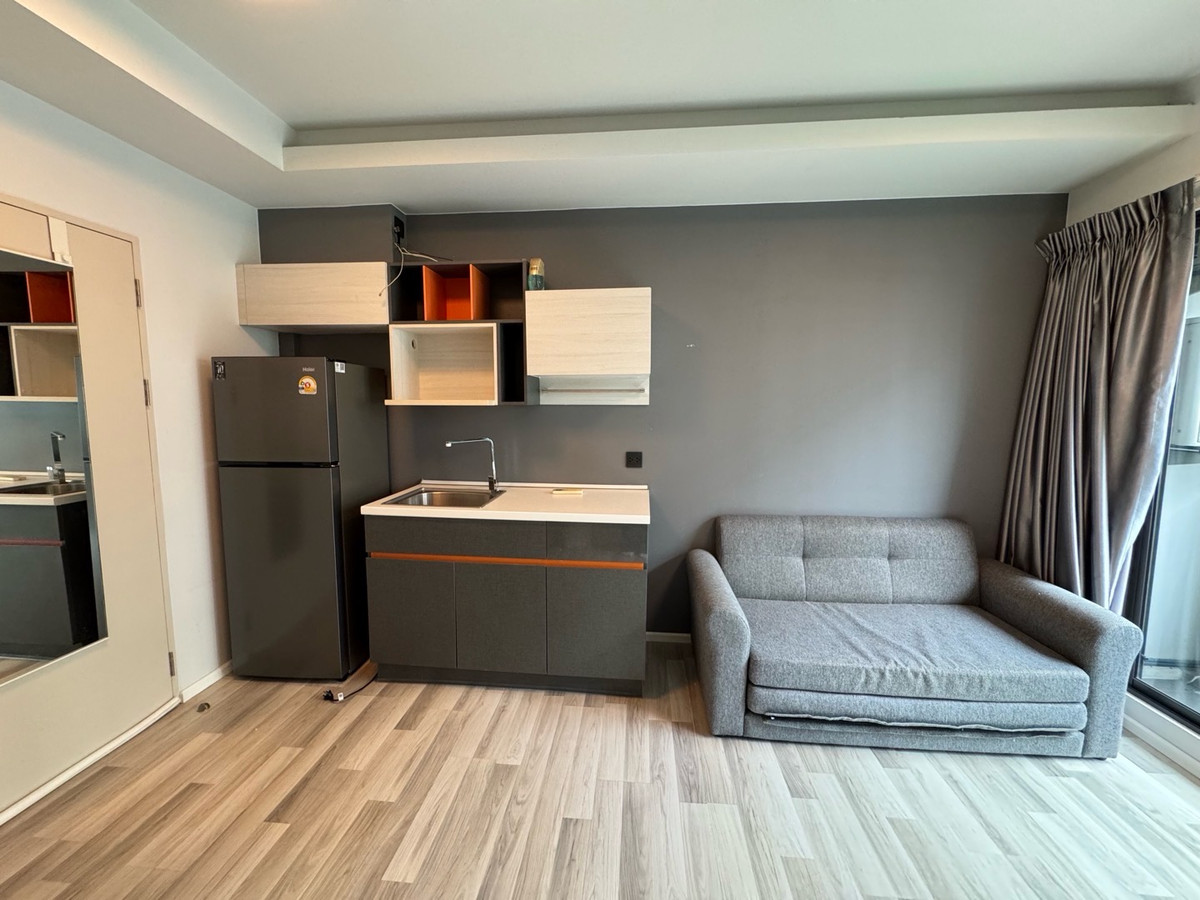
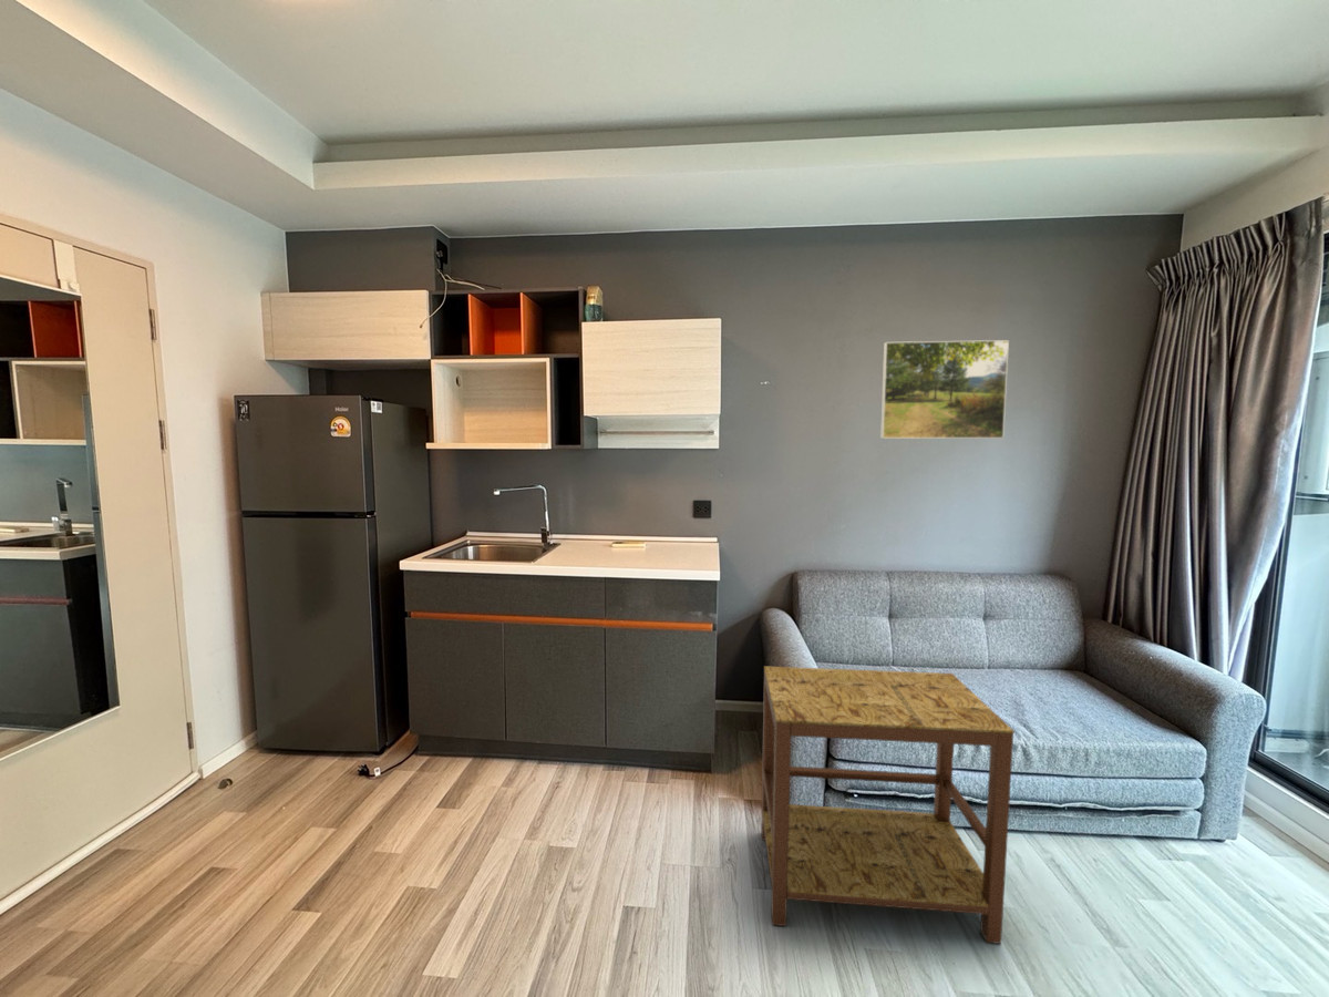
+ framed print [879,339,1010,440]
+ side table [760,665,1016,945]
